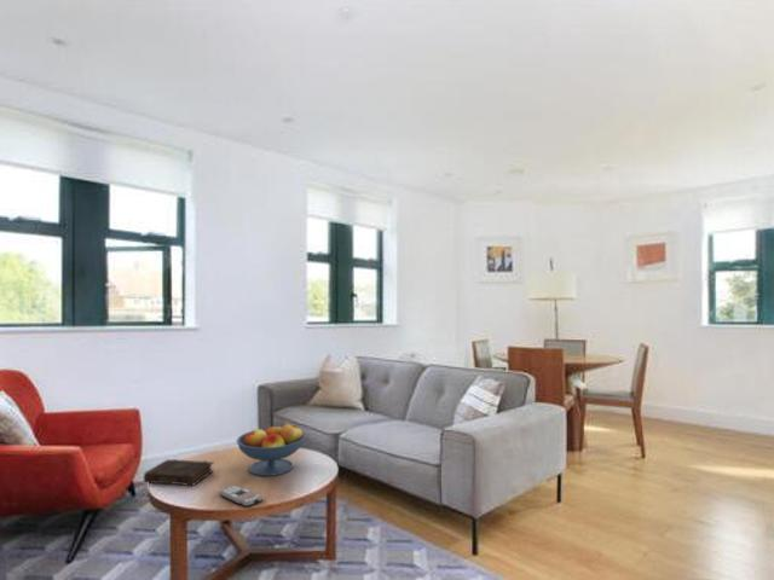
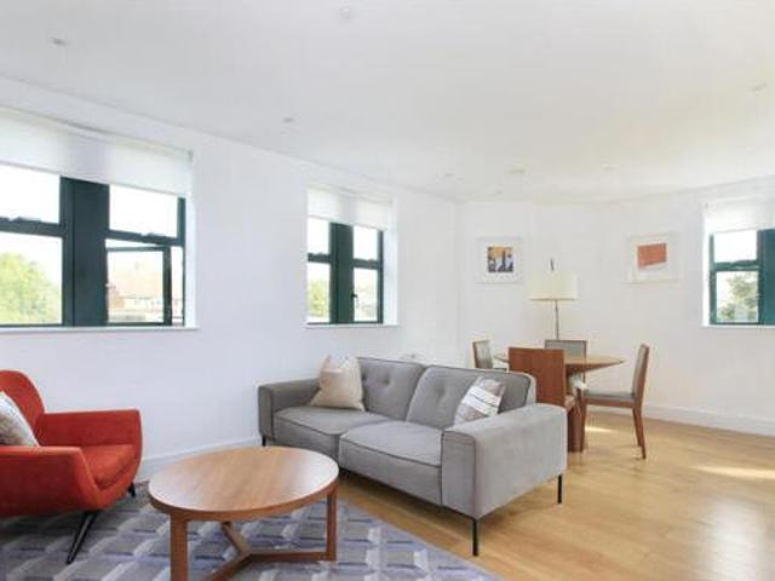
- fruit bowl [236,423,307,477]
- book [143,458,215,487]
- remote control [219,485,265,507]
